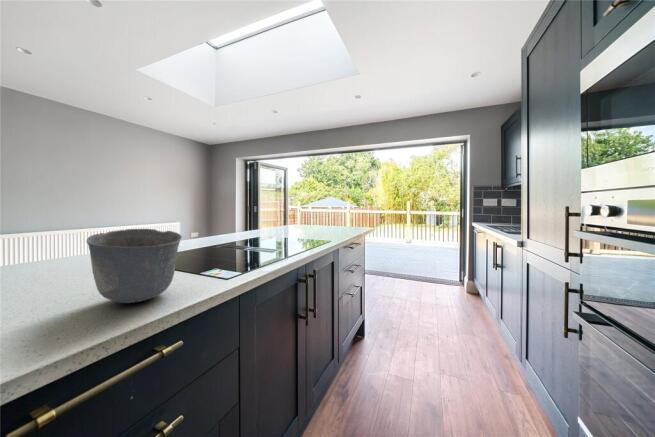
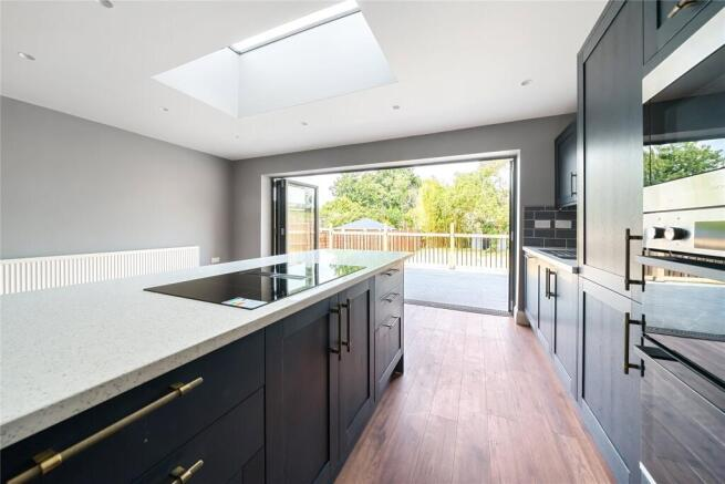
- cup [85,228,183,304]
